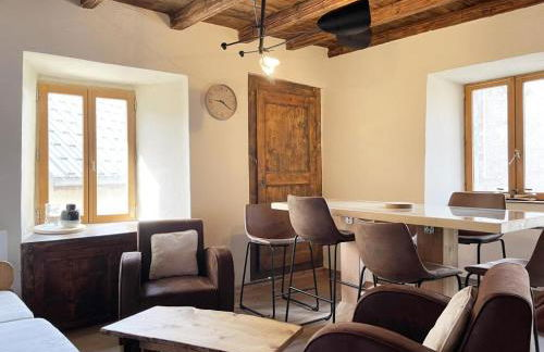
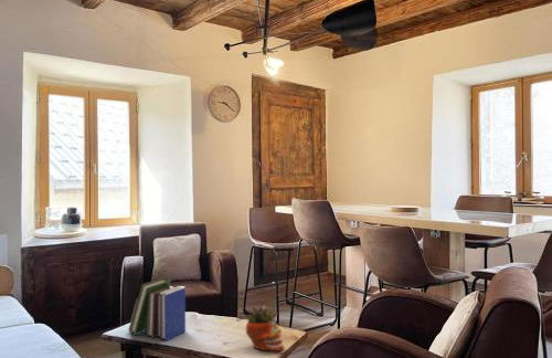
+ book [127,276,187,343]
+ succulent planter [244,304,285,352]
